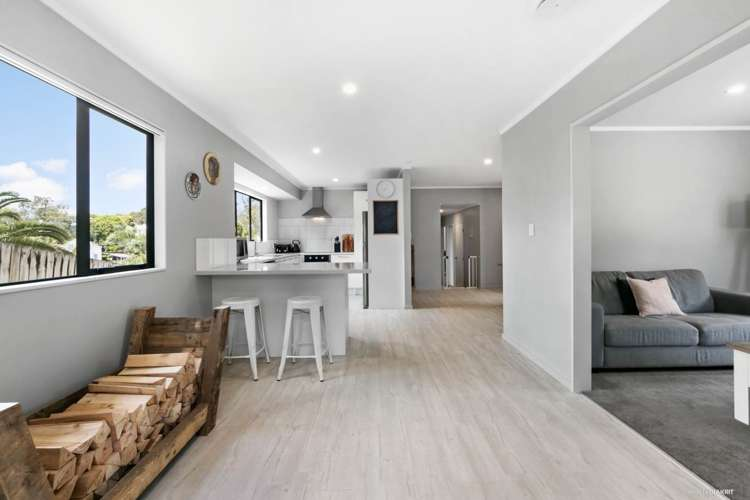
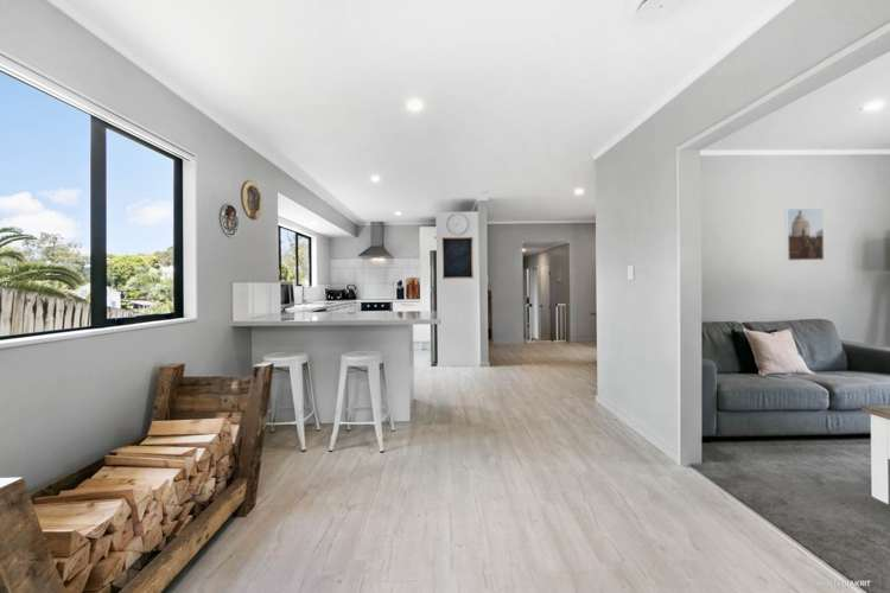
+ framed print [784,208,825,262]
